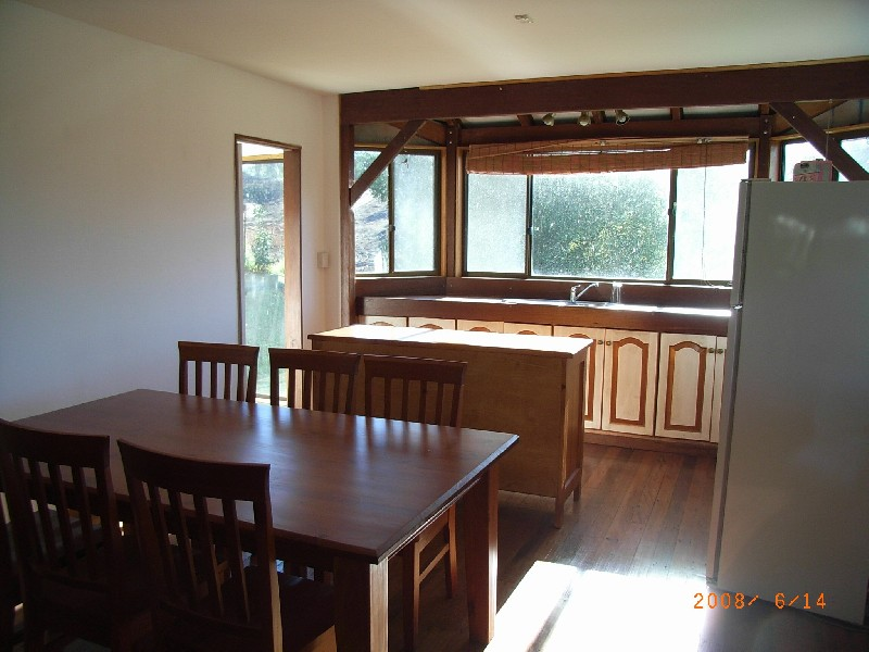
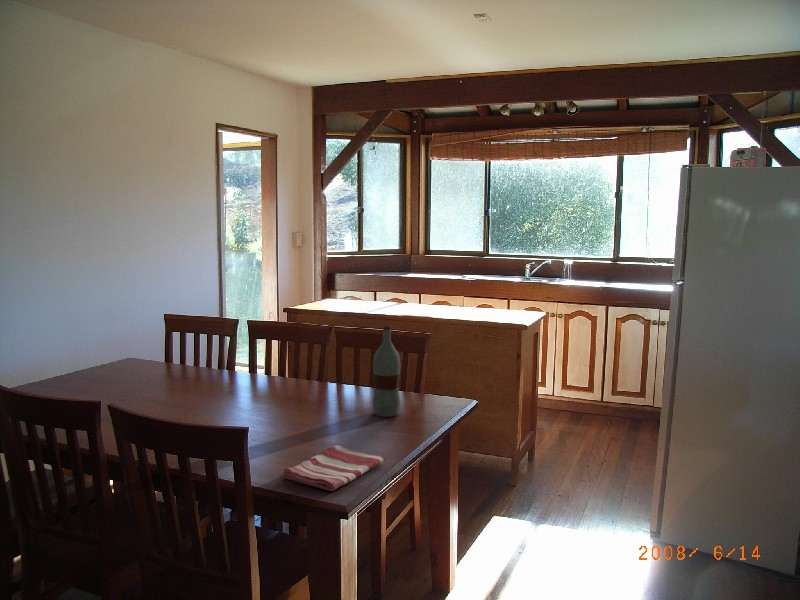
+ bottle [372,324,401,418]
+ dish towel [282,444,386,492]
